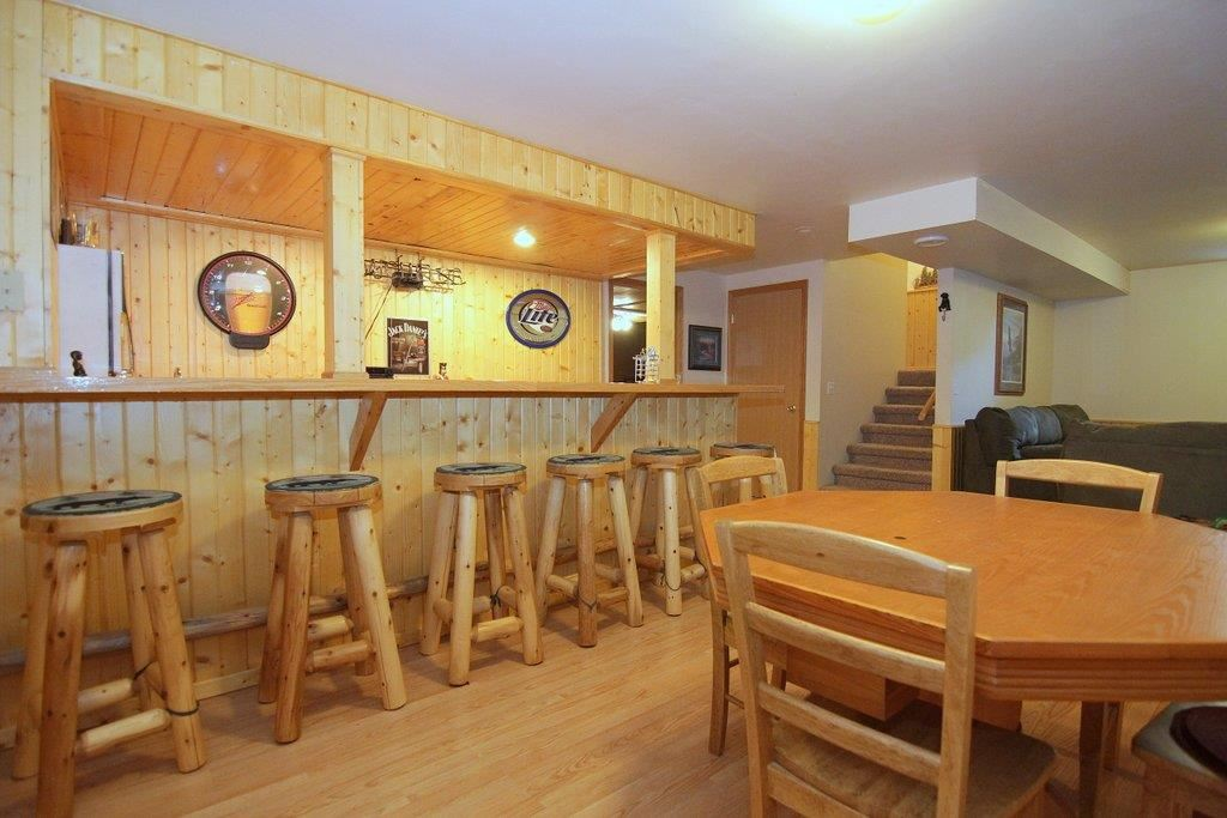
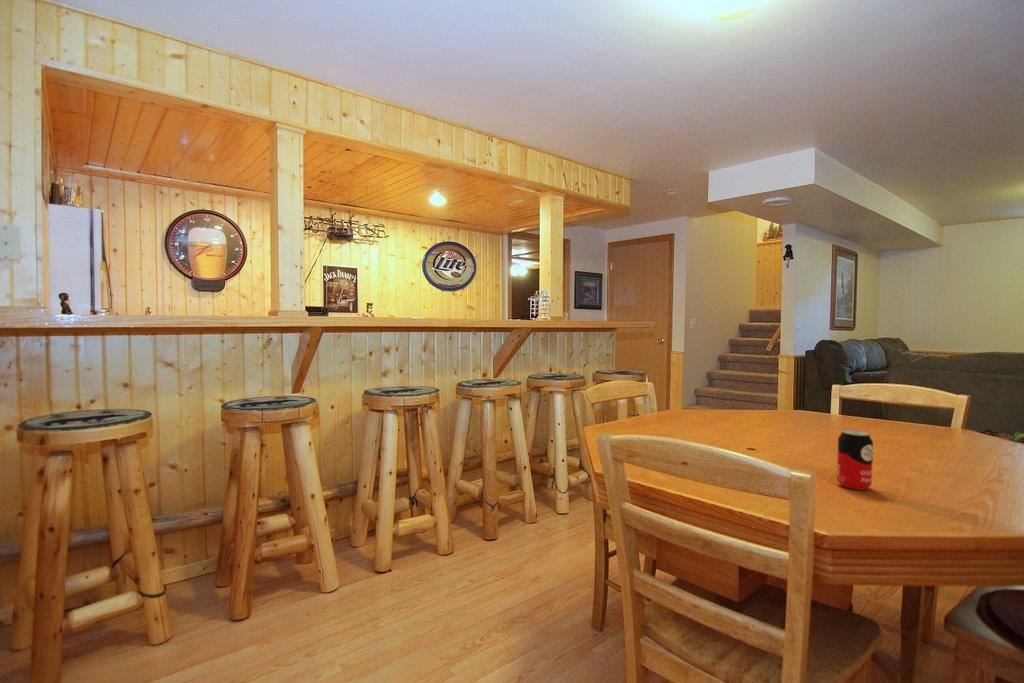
+ beverage can [836,429,874,491]
